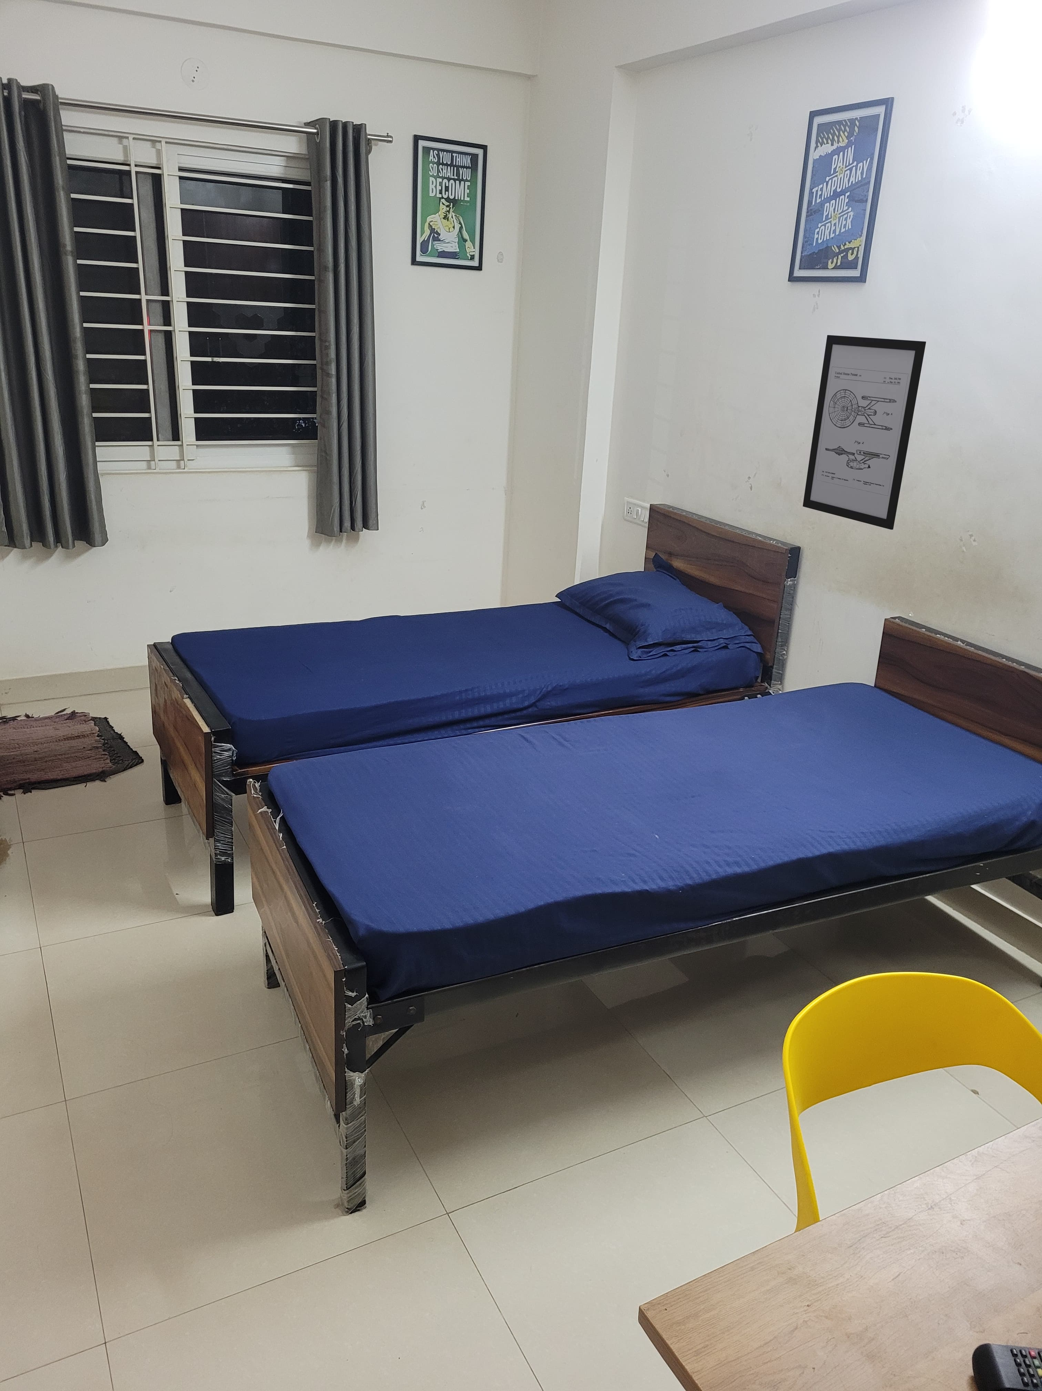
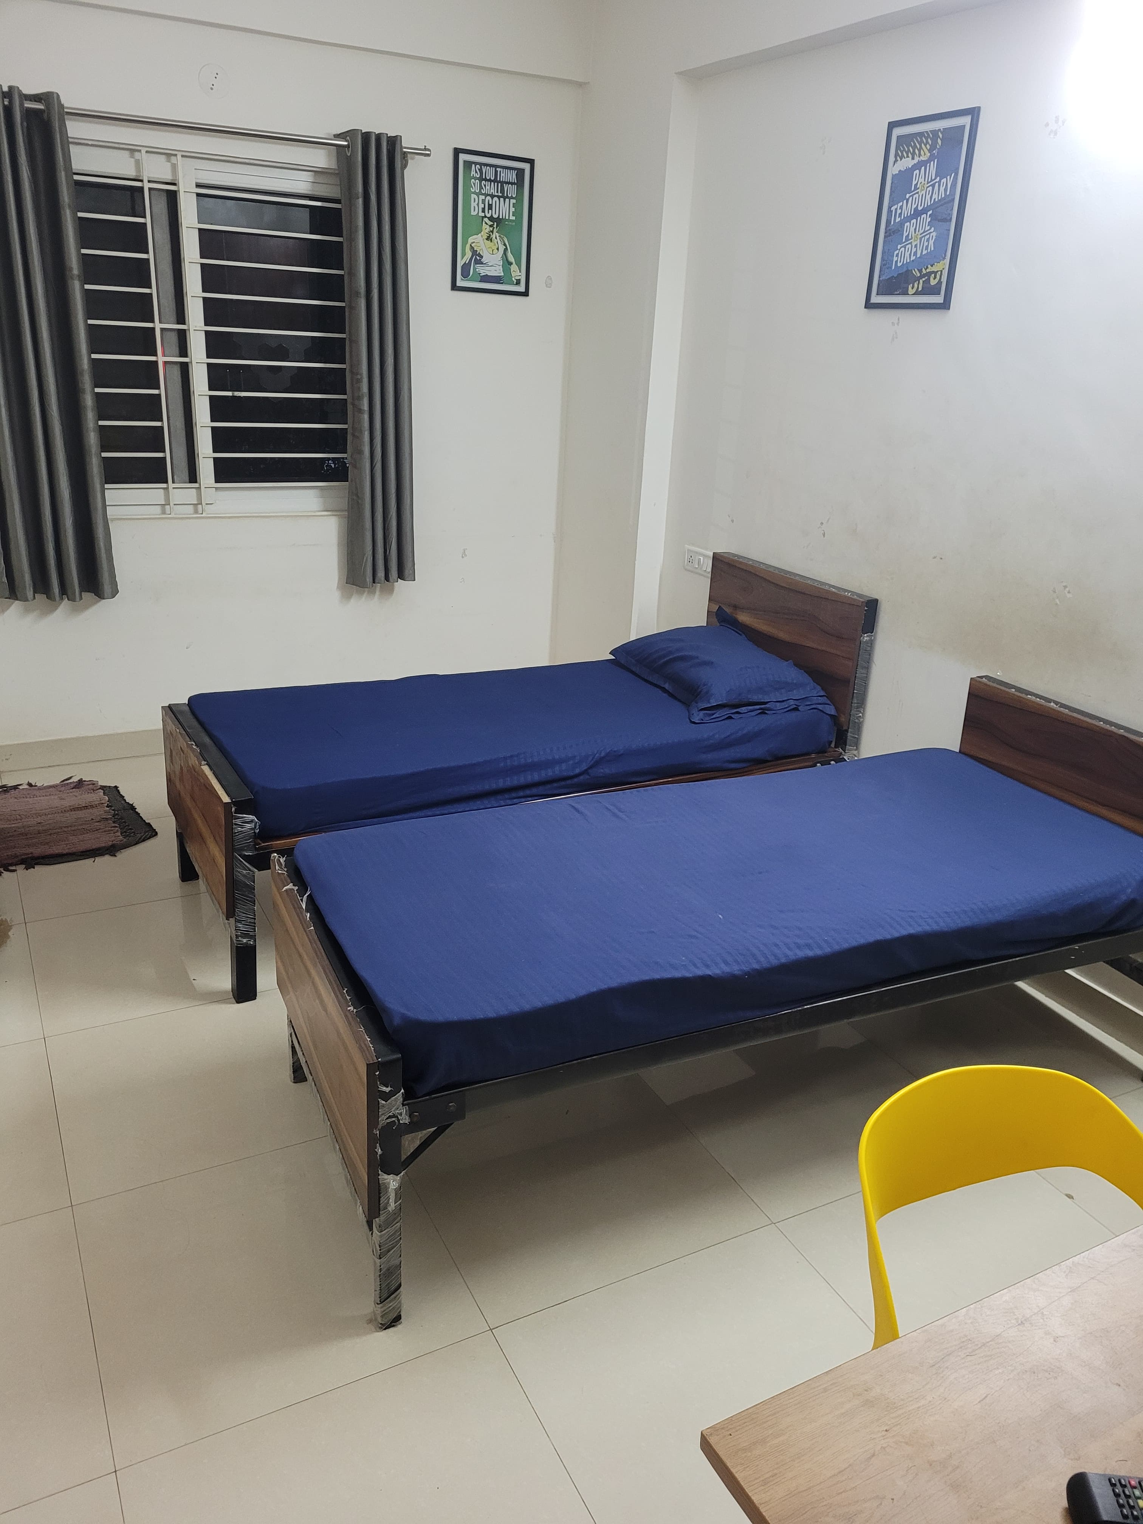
- wall art [802,335,926,530]
